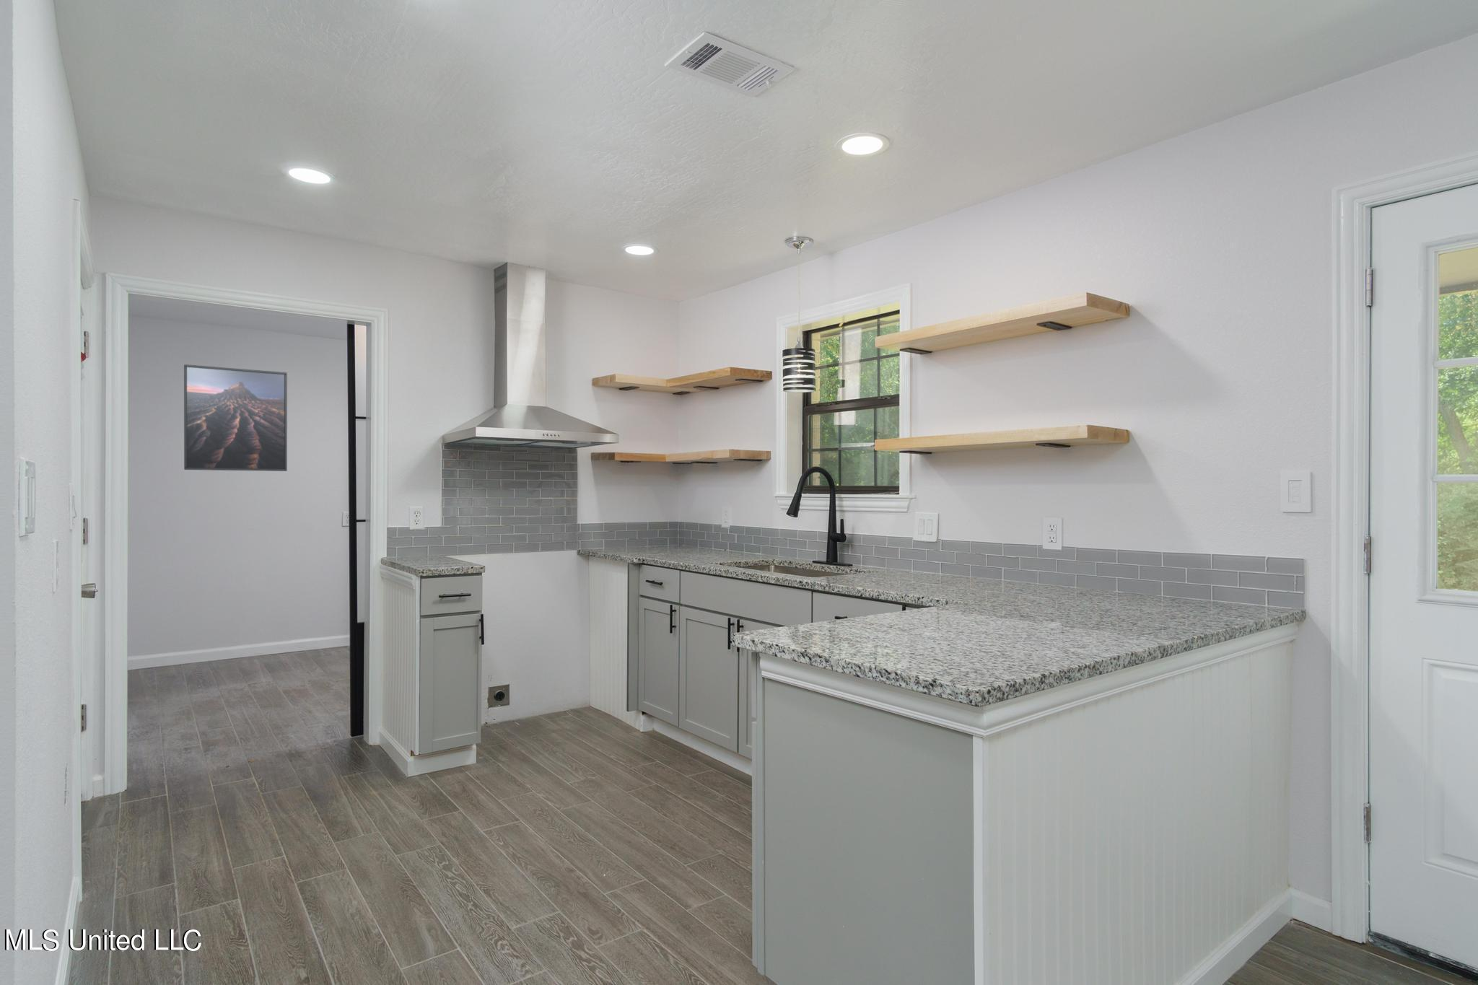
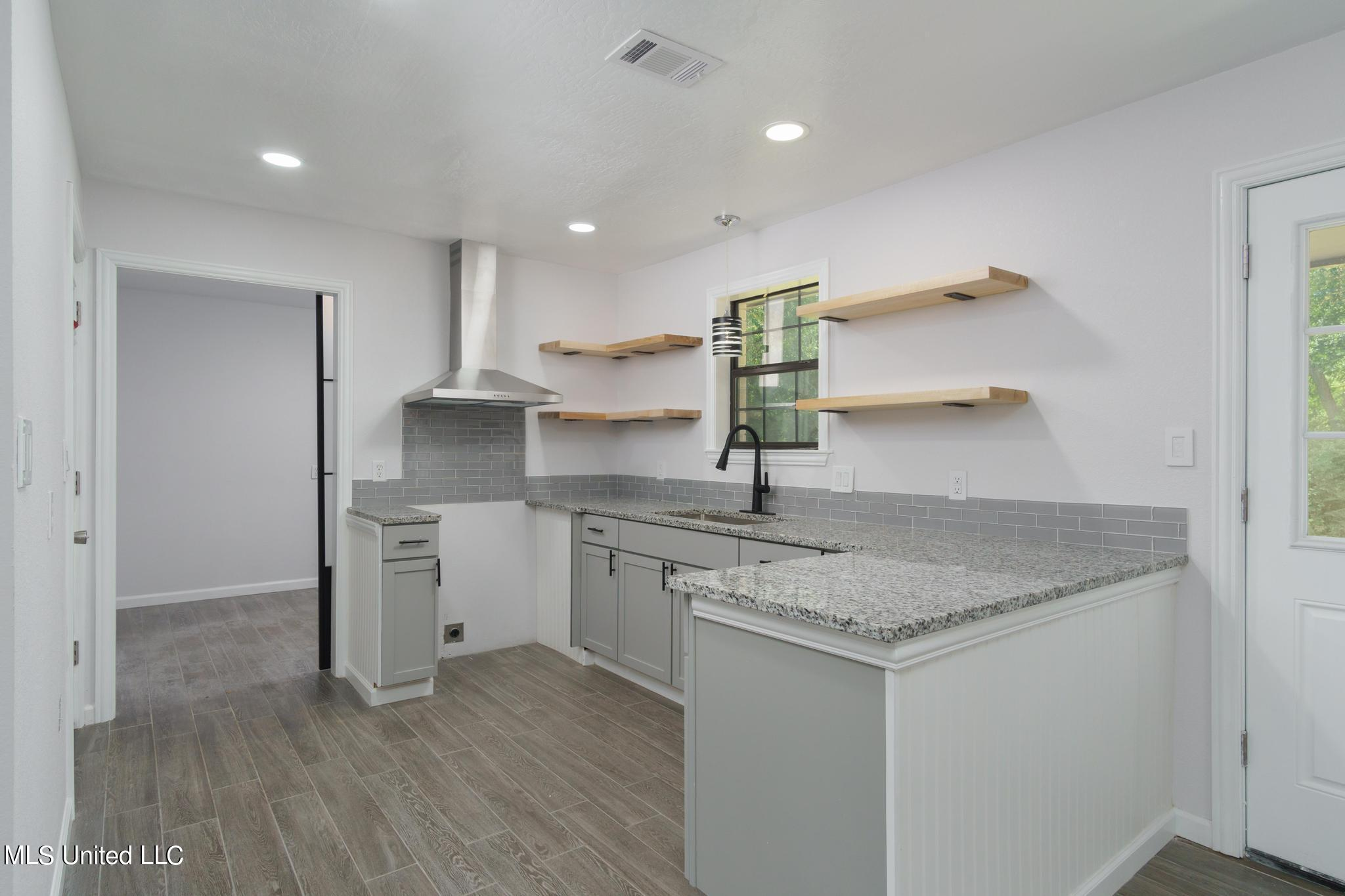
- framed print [184,364,288,472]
